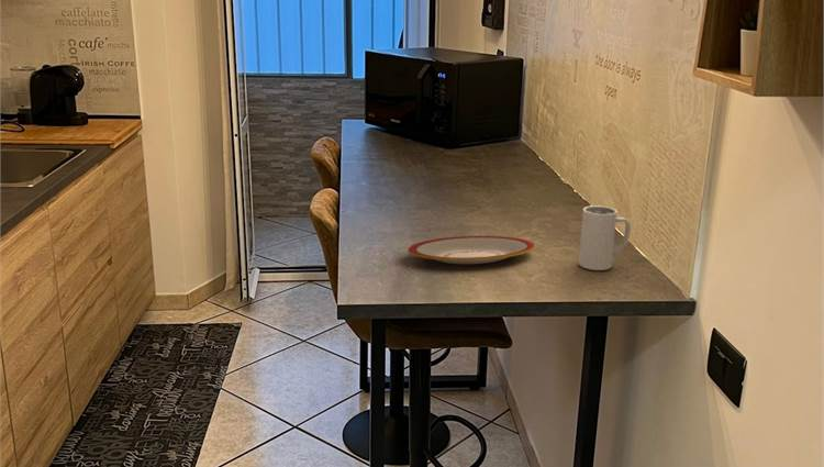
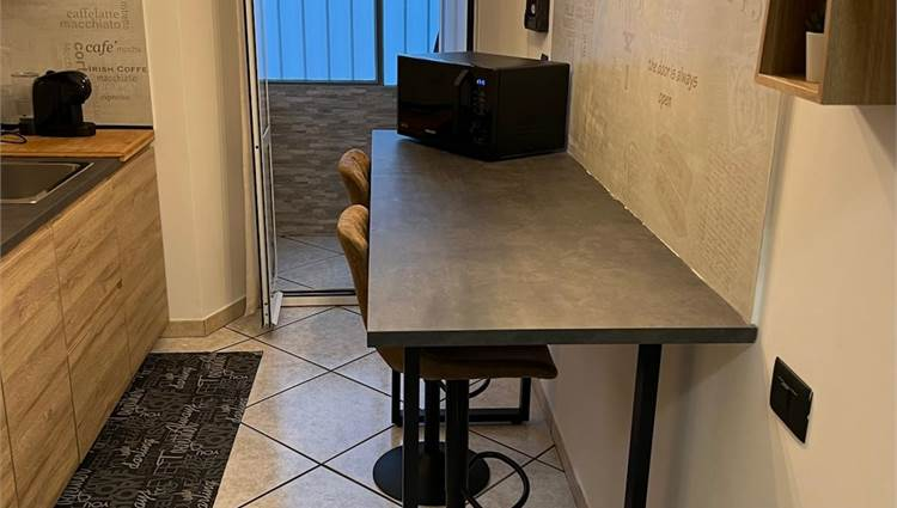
- plate [408,235,536,265]
- mug [578,204,632,271]
